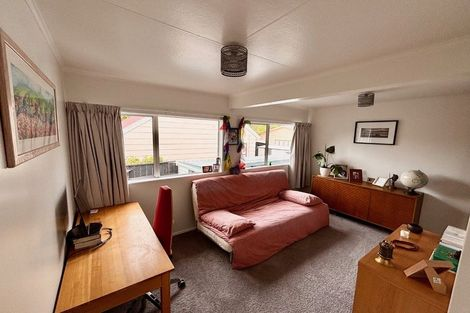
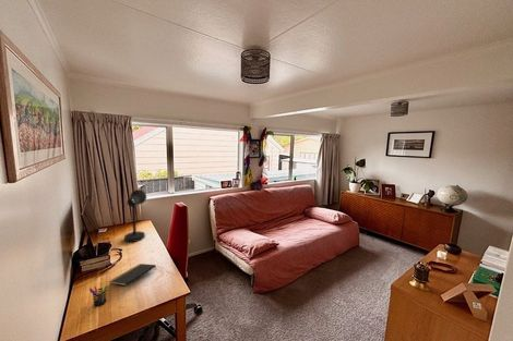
+ desk lamp [123,188,147,243]
+ notepad [108,263,157,287]
+ pen holder [88,280,108,307]
